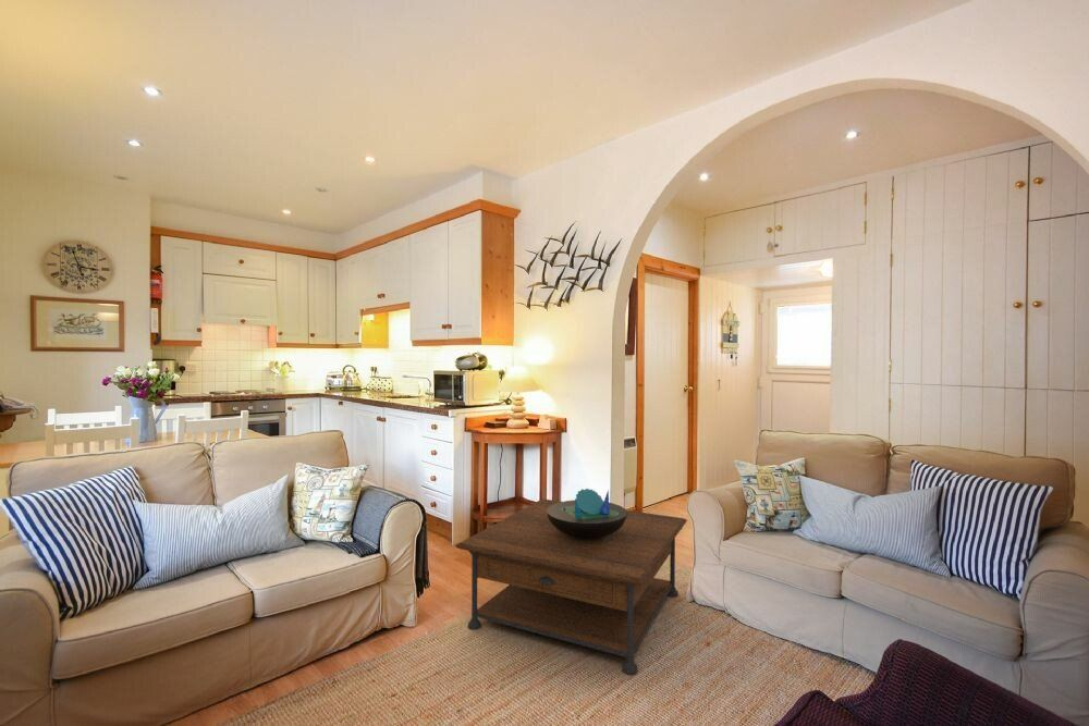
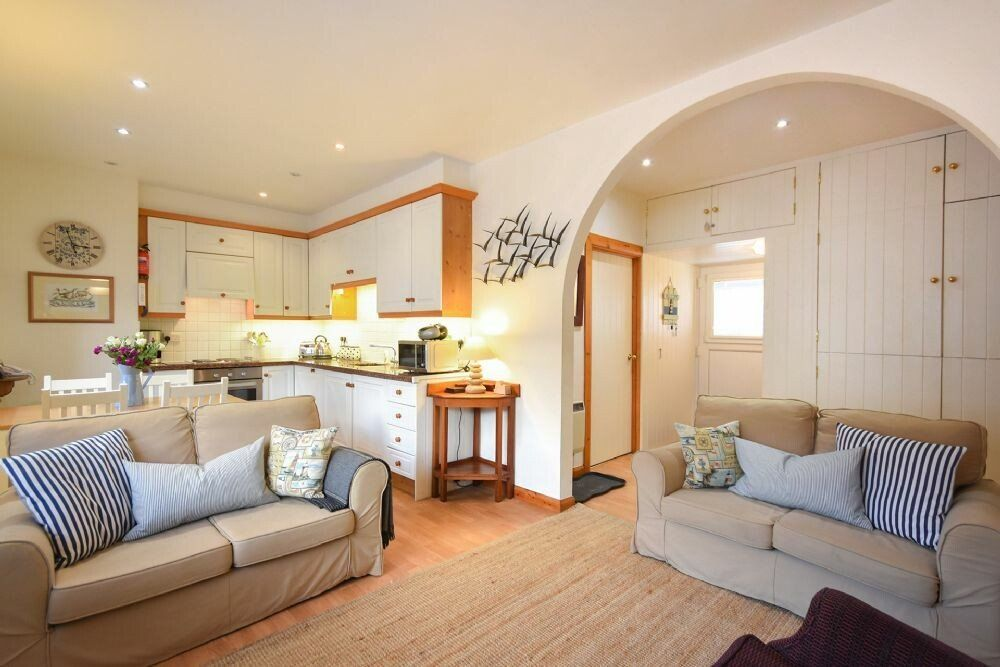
- decorative bowl [547,488,627,539]
- coffee table [455,497,688,675]
